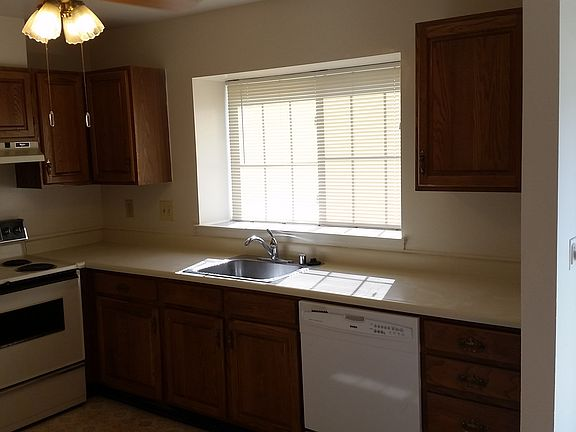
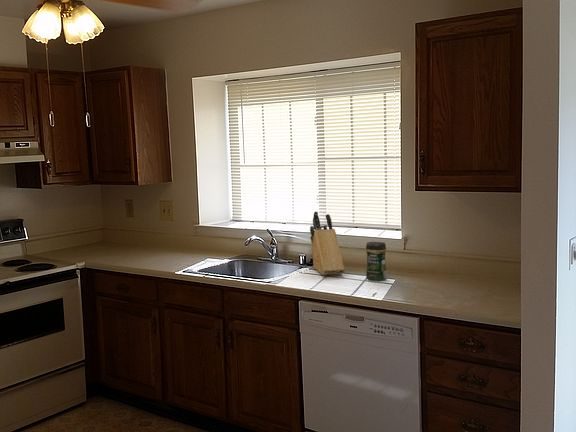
+ knife block [309,210,345,276]
+ coffee jar [365,241,388,281]
